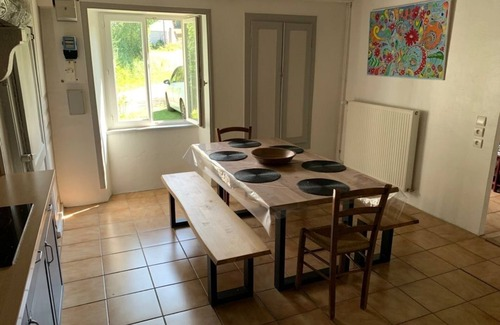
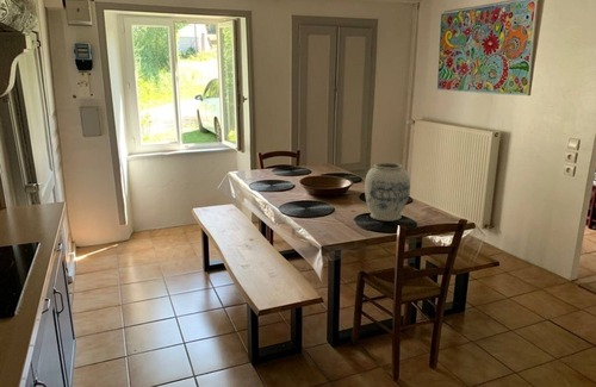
+ vase [364,162,411,221]
